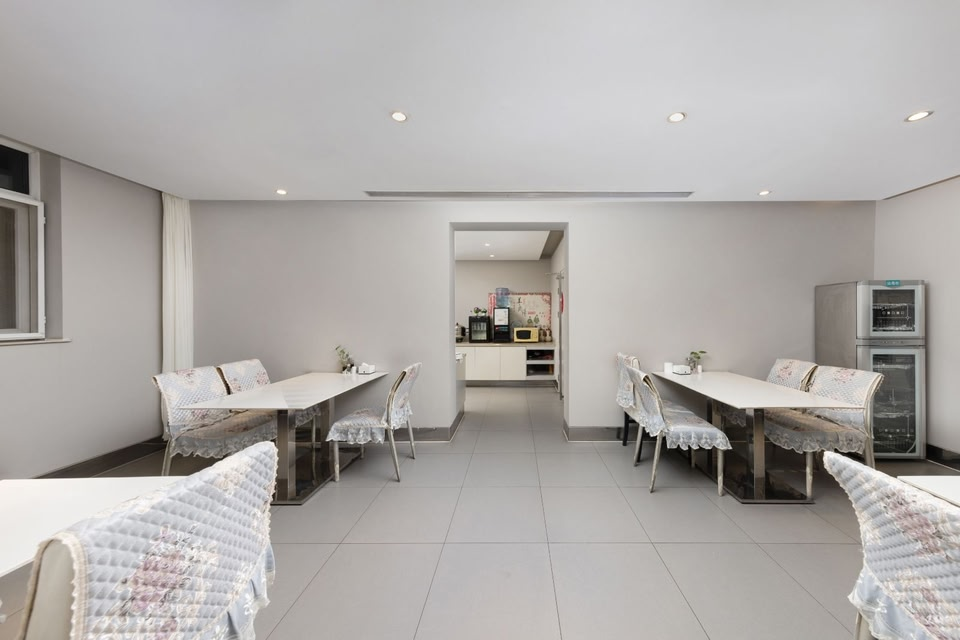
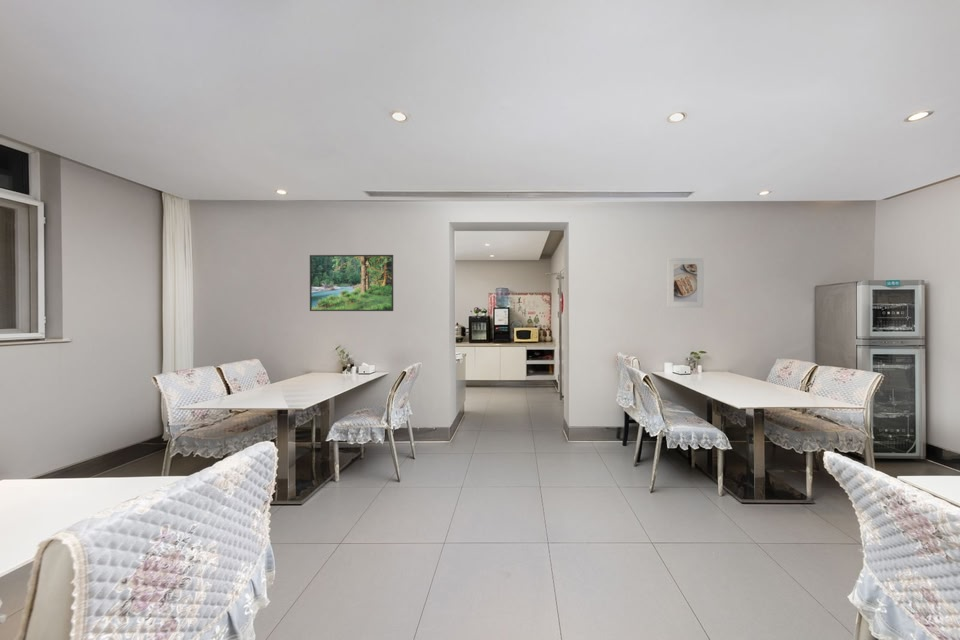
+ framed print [666,257,705,309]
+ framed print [309,254,394,312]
